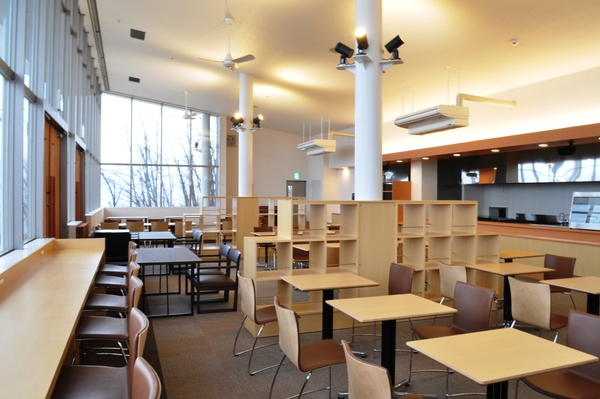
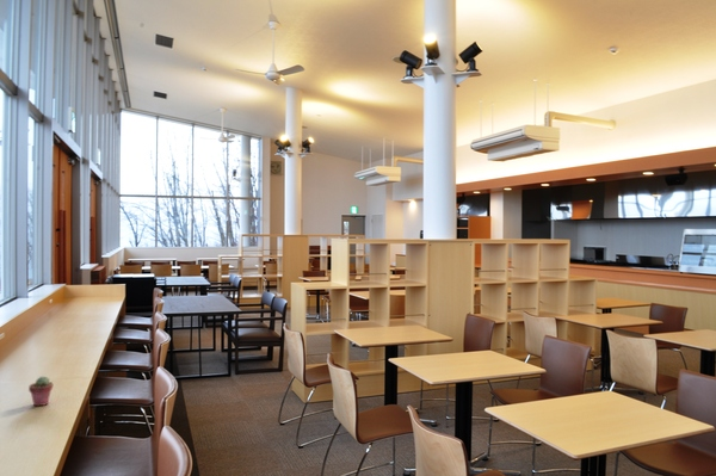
+ potted succulent [27,376,54,407]
